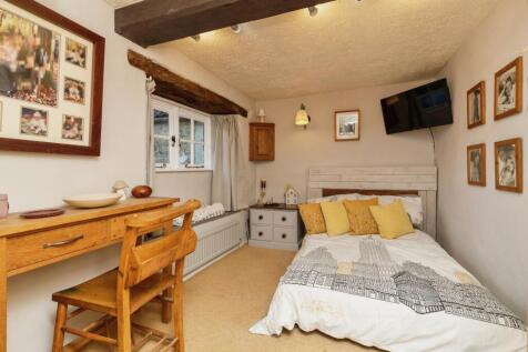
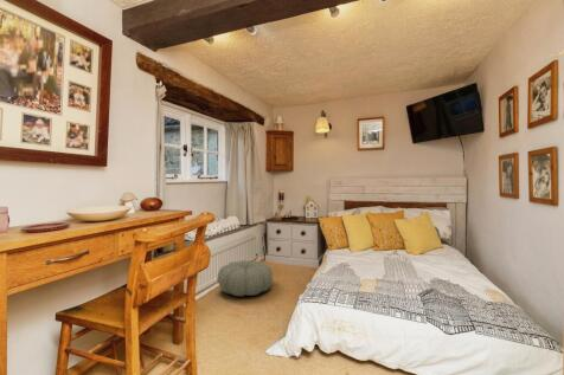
+ pouf [217,259,274,297]
